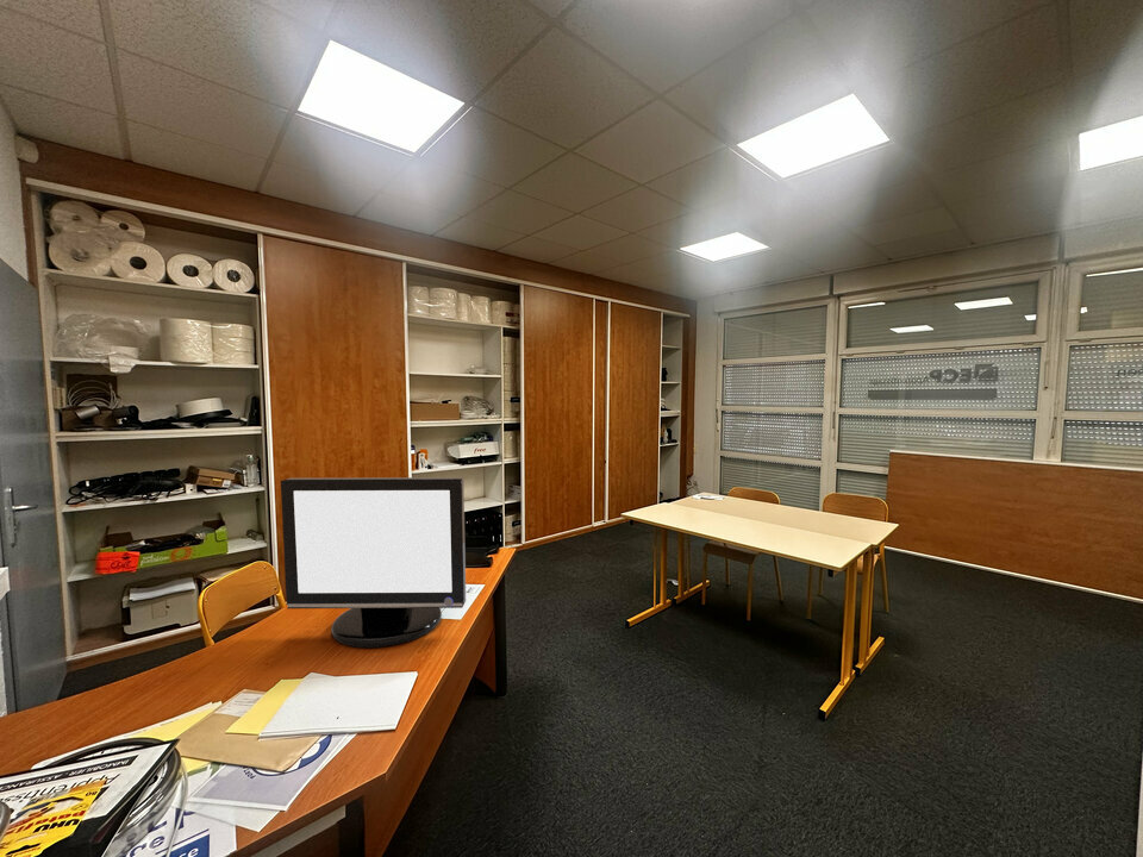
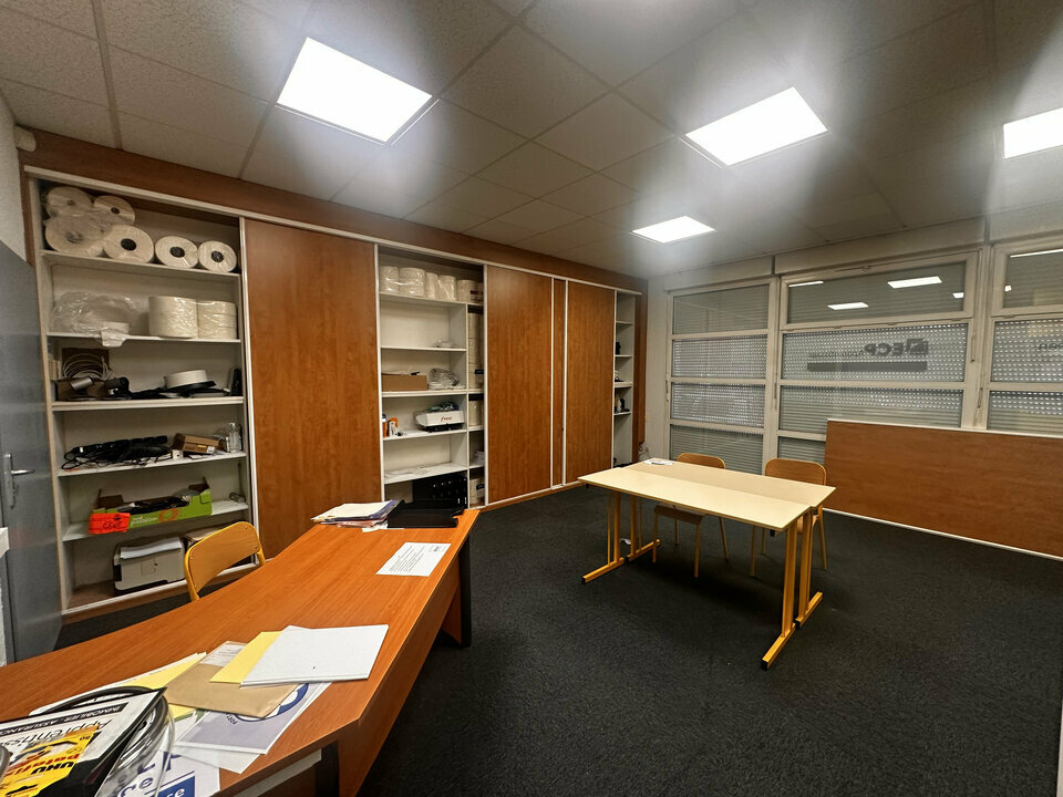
- monitor [280,476,467,649]
